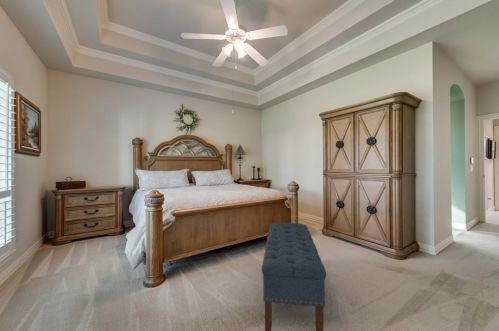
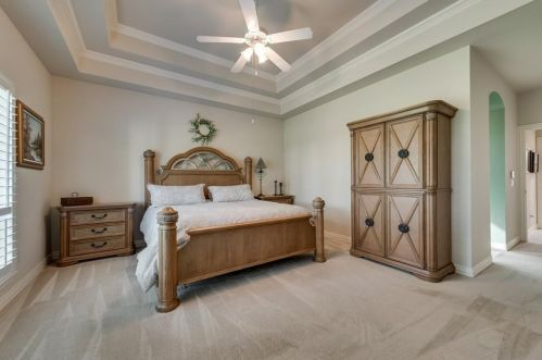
- bench [261,222,327,331]
